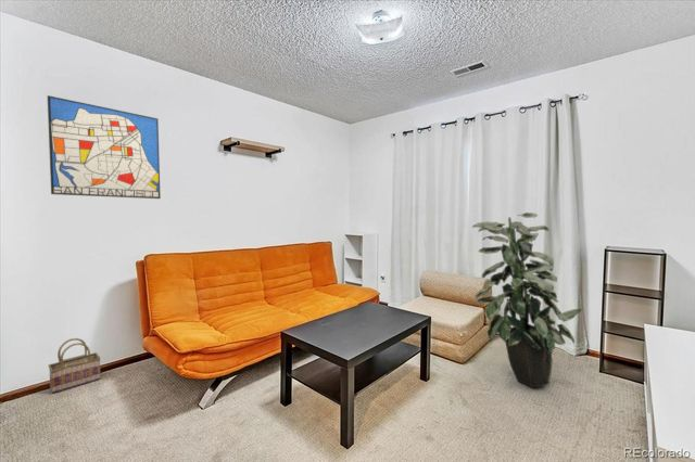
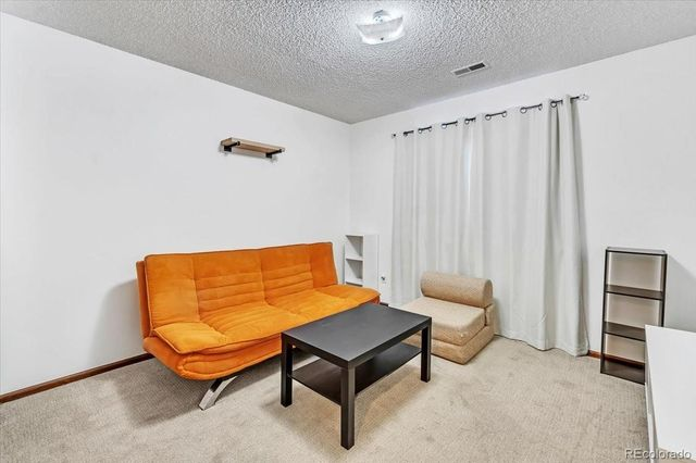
- wall art [47,94,162,200]
- indoor plant [471,211,583,388]
- basket [48,337,102,394]
